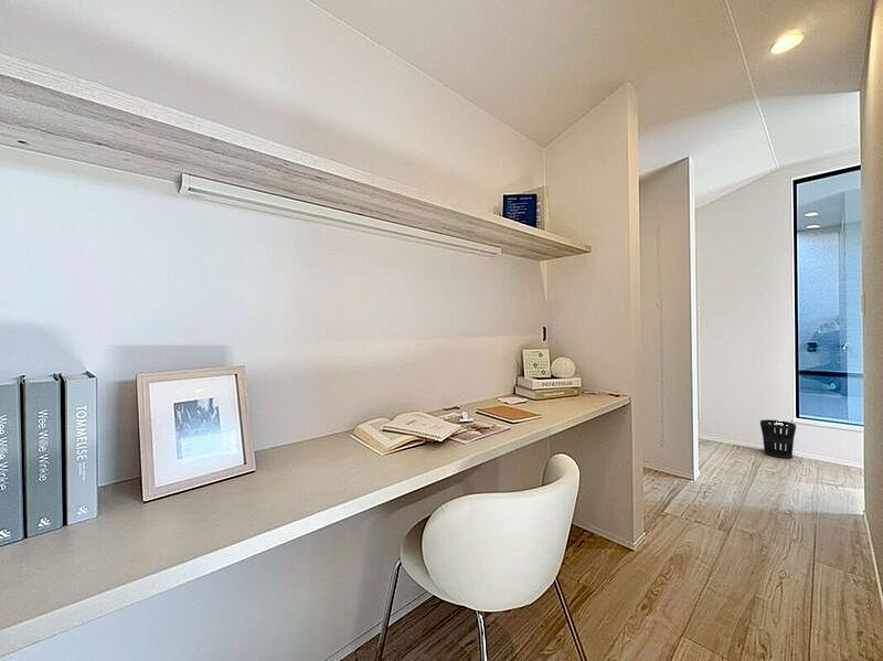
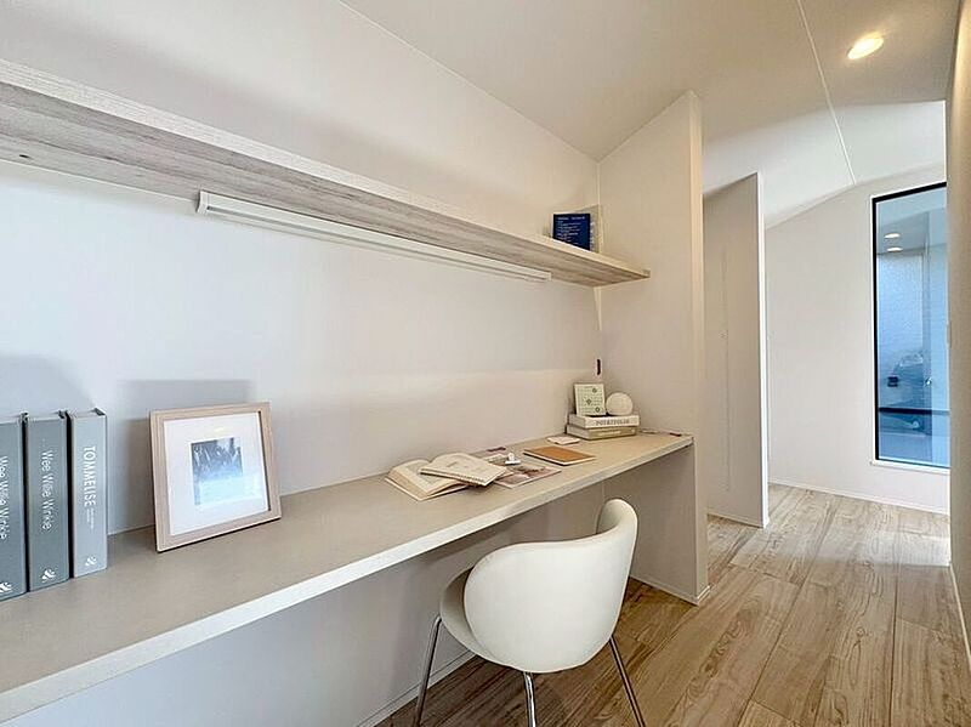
- wastebasket [759,418,797,460]
